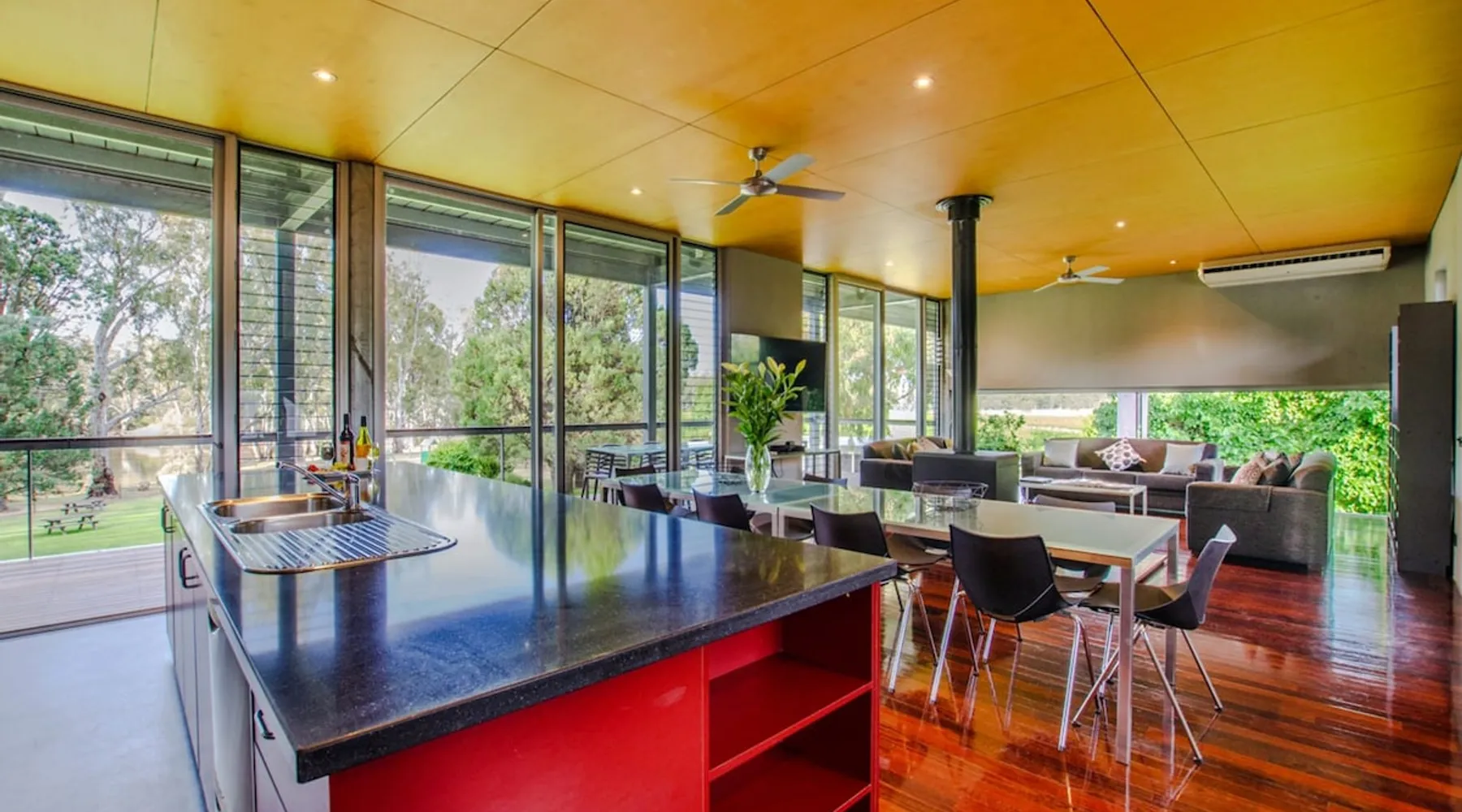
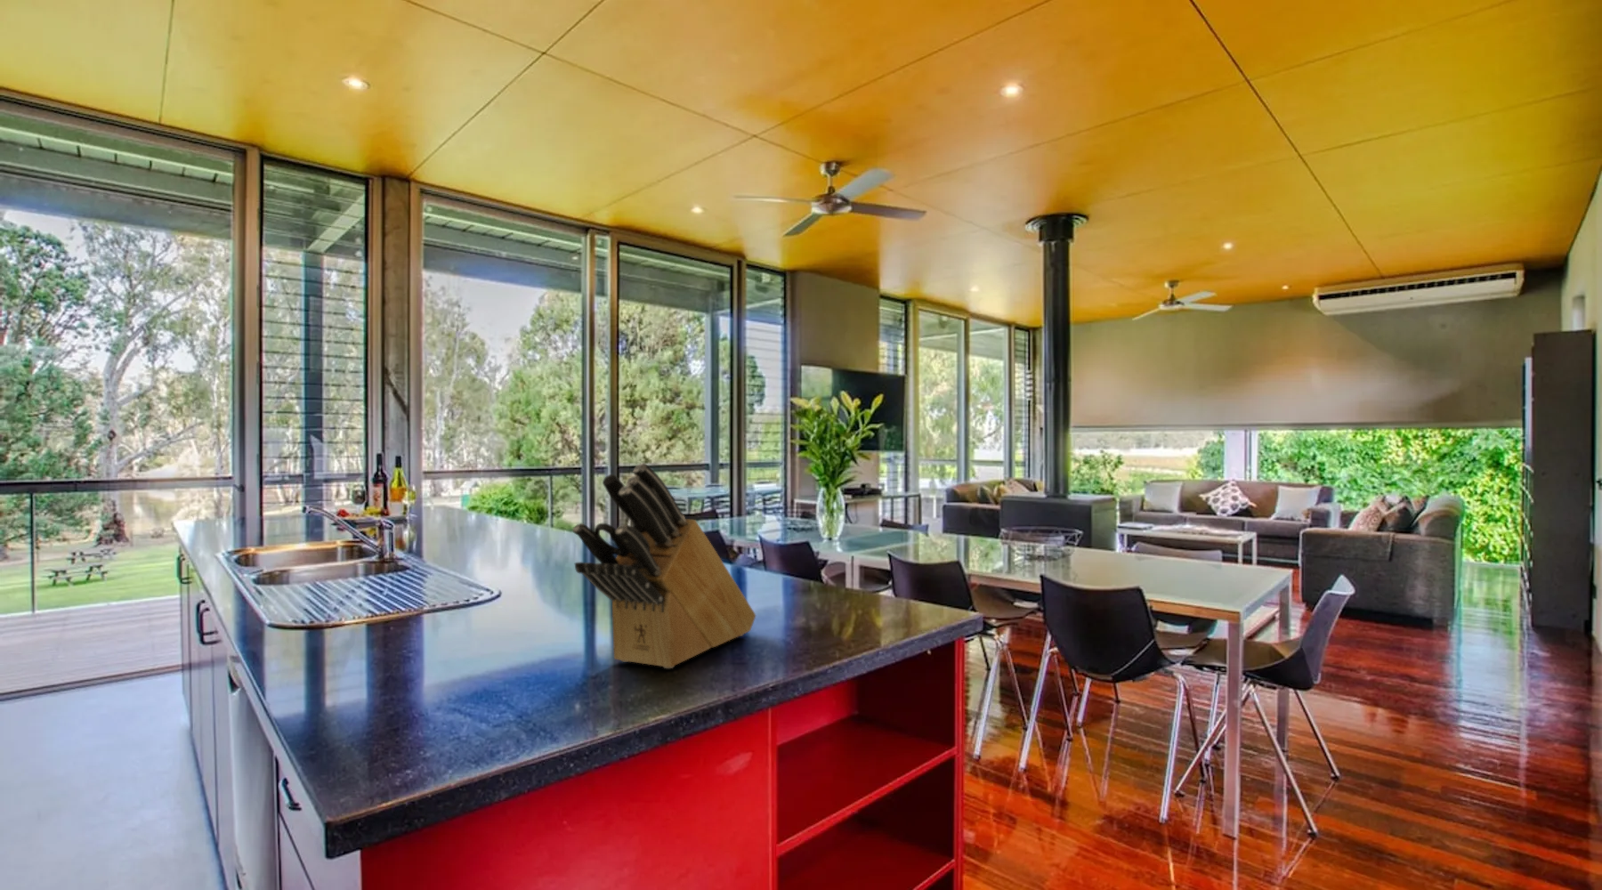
+ knife block [572,461,756,670]
